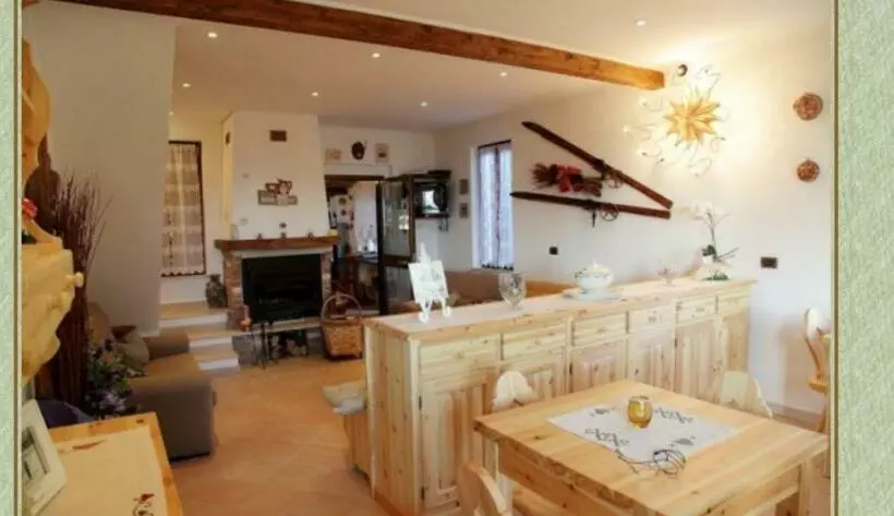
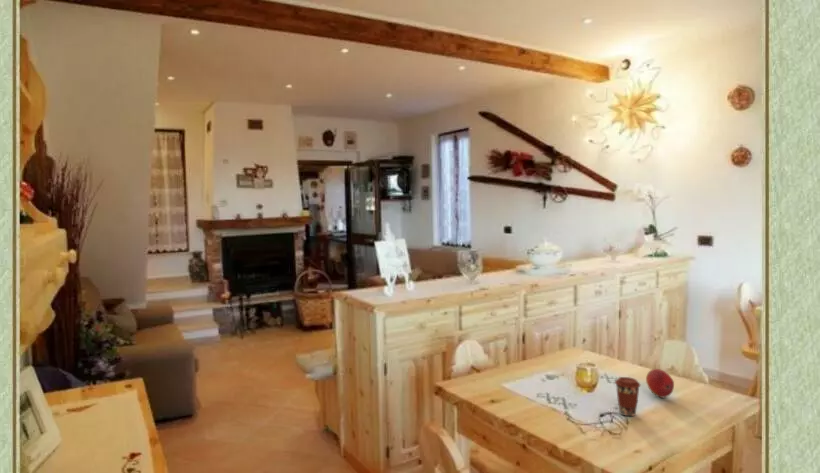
+ coffee cup [614,376,642,417]
+ fruit [645,368,675,399]
